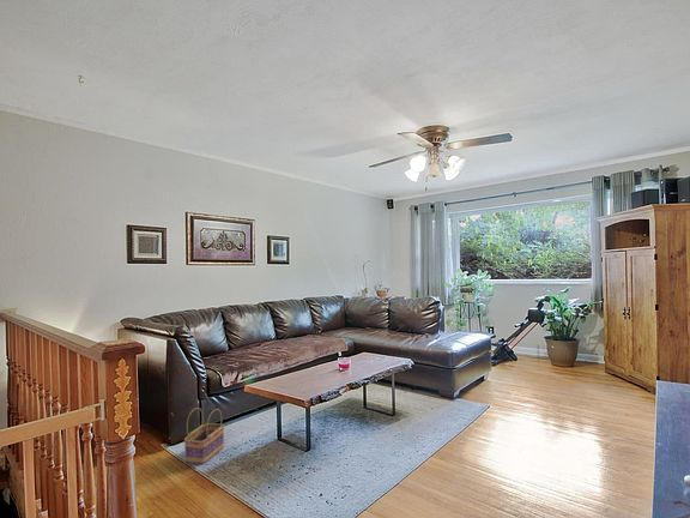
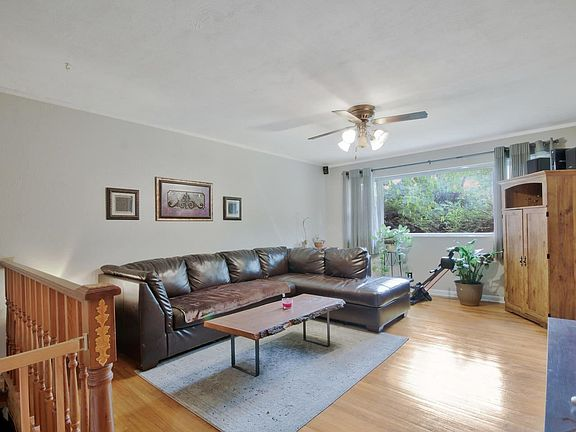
- basket [183,406,225,465]
